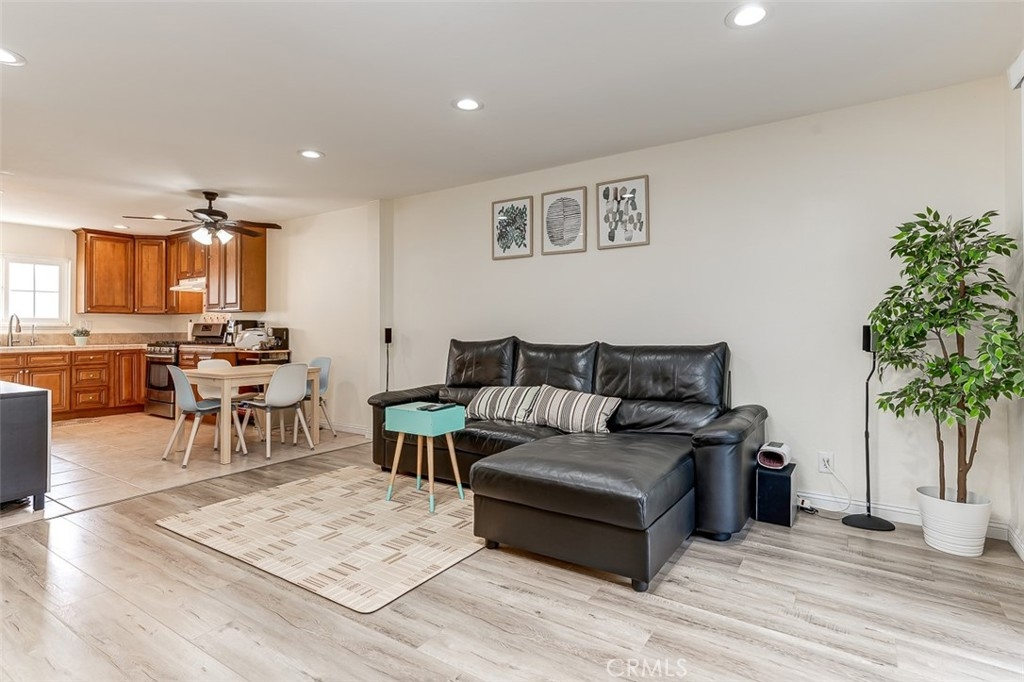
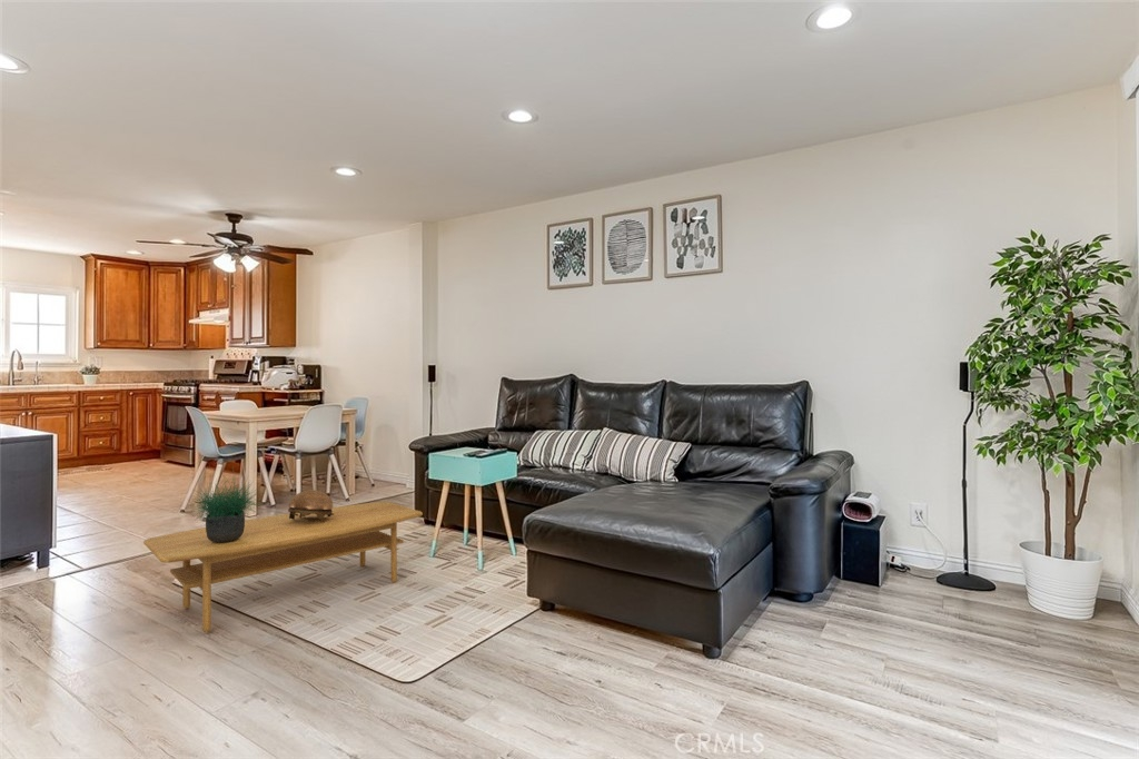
+ coffee table [142,501,424,633]
+ potted plant [185,464,265,543]
+ decorative bowl [287,489,334,522]
